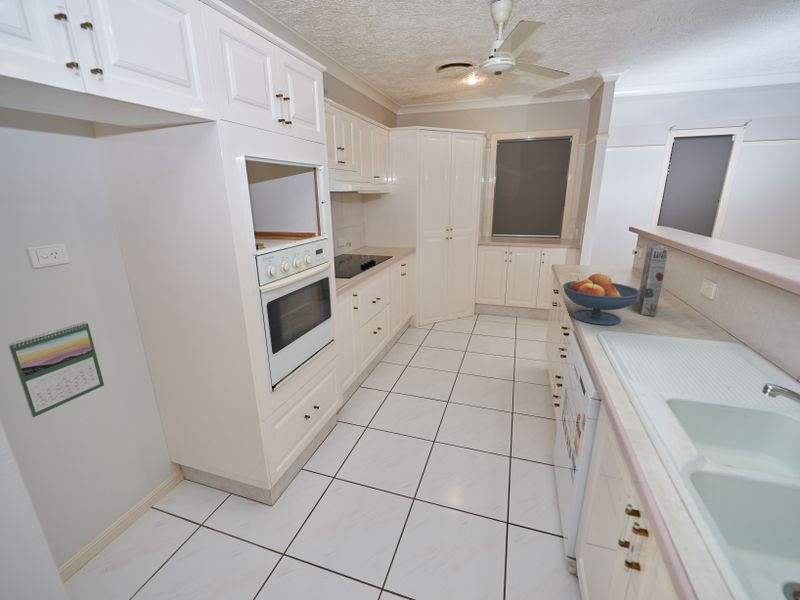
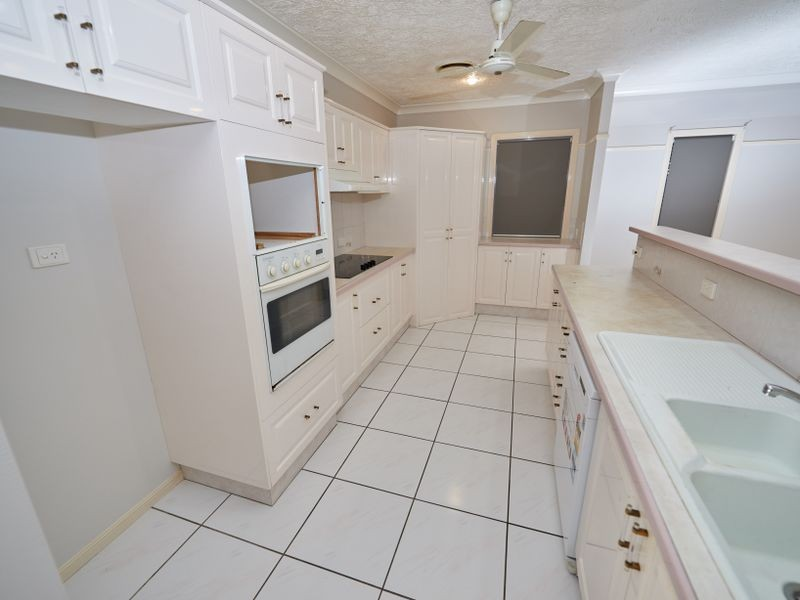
- cereal box [636,243,669,317]
- calendar [7,321,105,418]
- fruit bowl [562,273,641,326]
